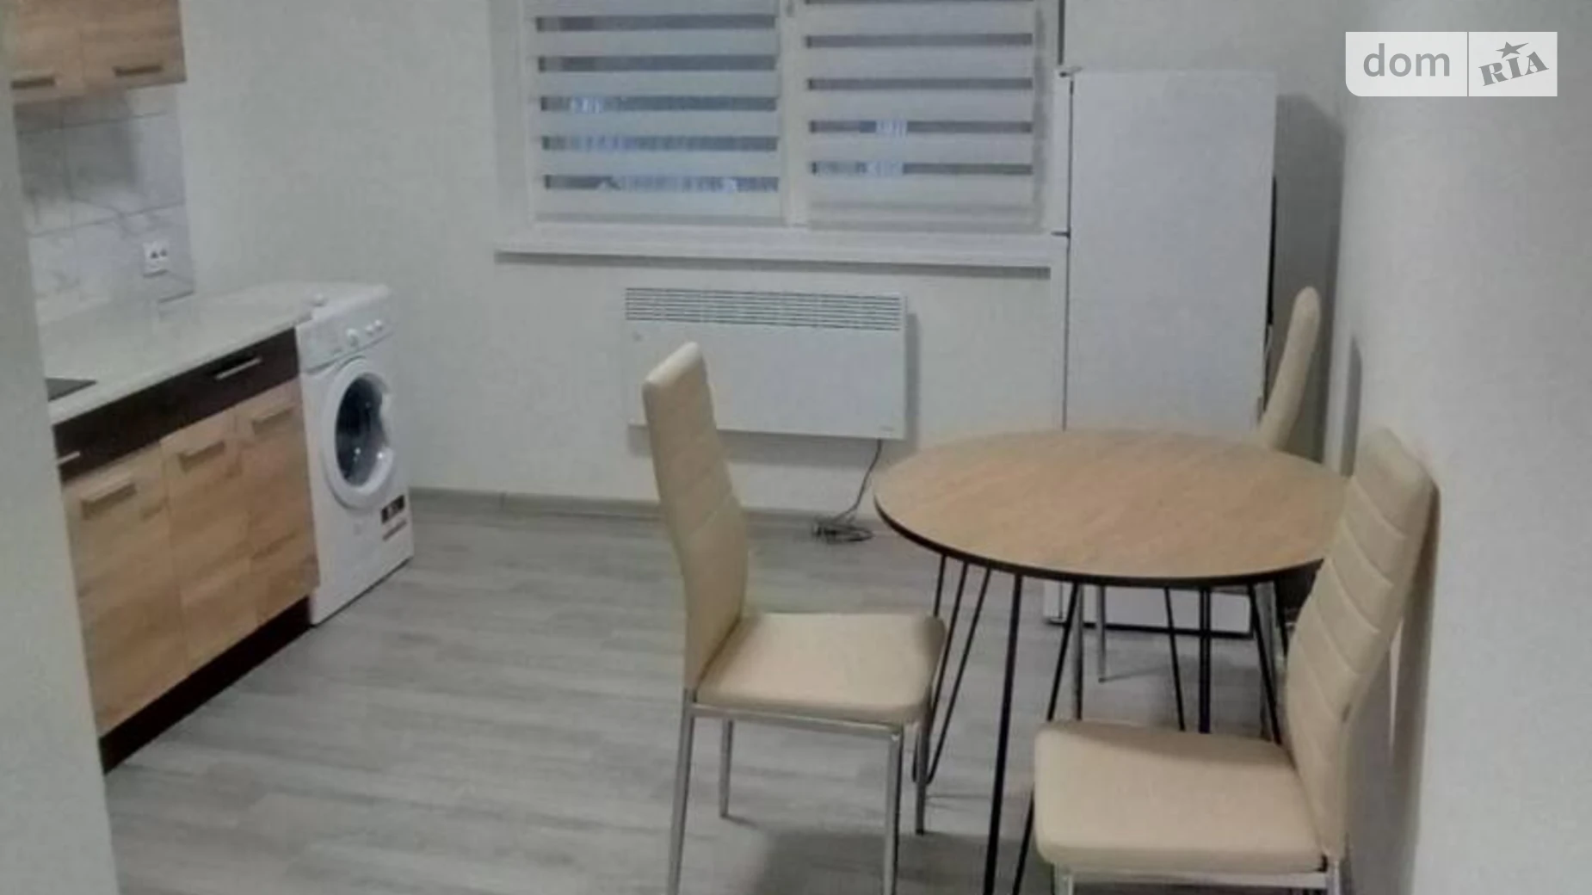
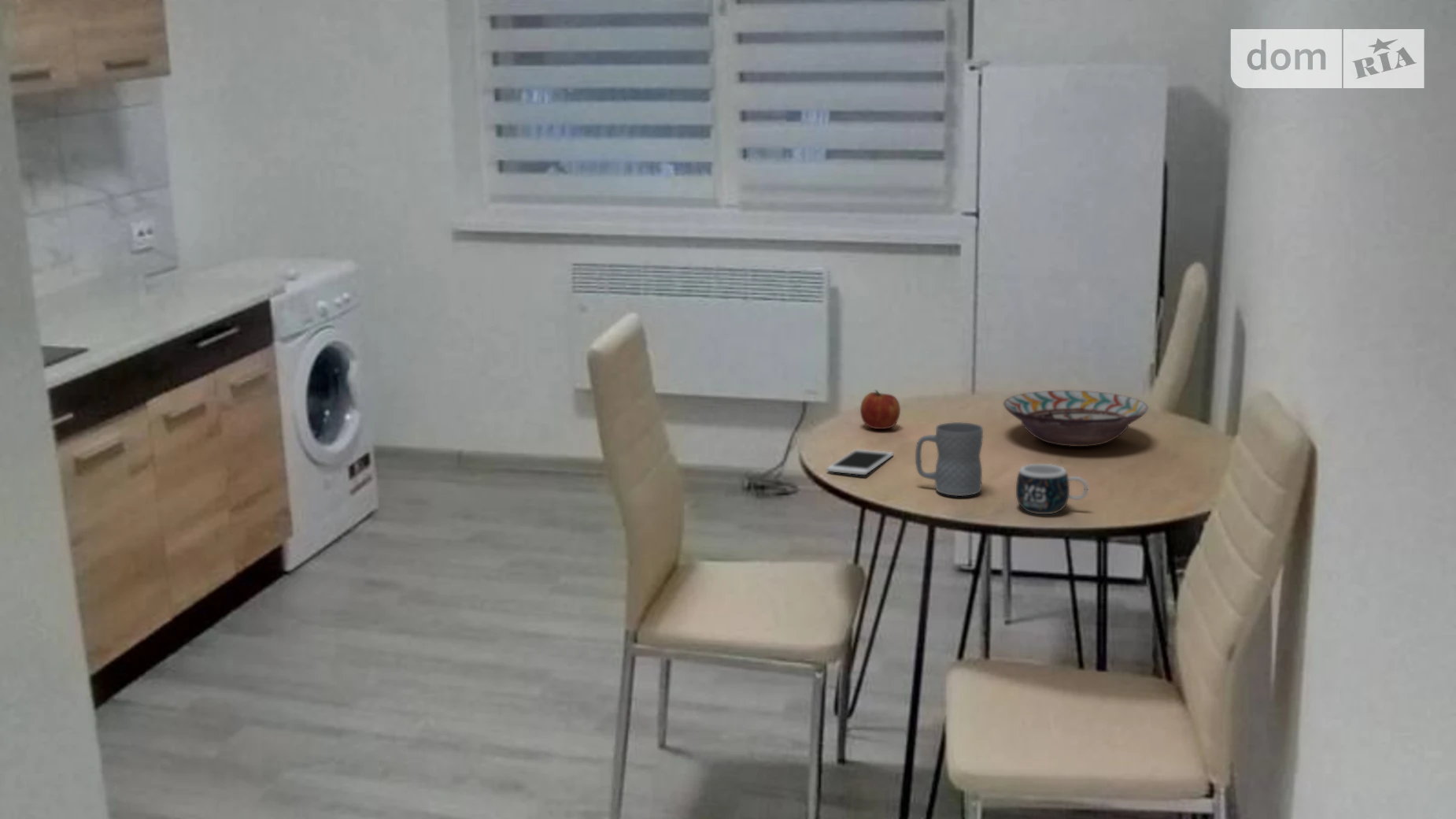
+ fruit [859,389,901,430]
+ mug [1015,463,1088,515]
+ mug [915,421,984,497]
+ decorative bowl [1003,390,1149,447]
+ cell phone [826,449,894,476]
